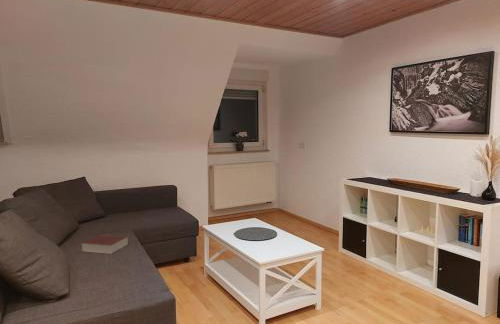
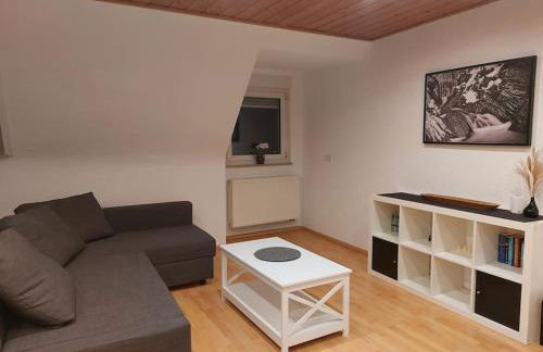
- book [80,234,129,255]
